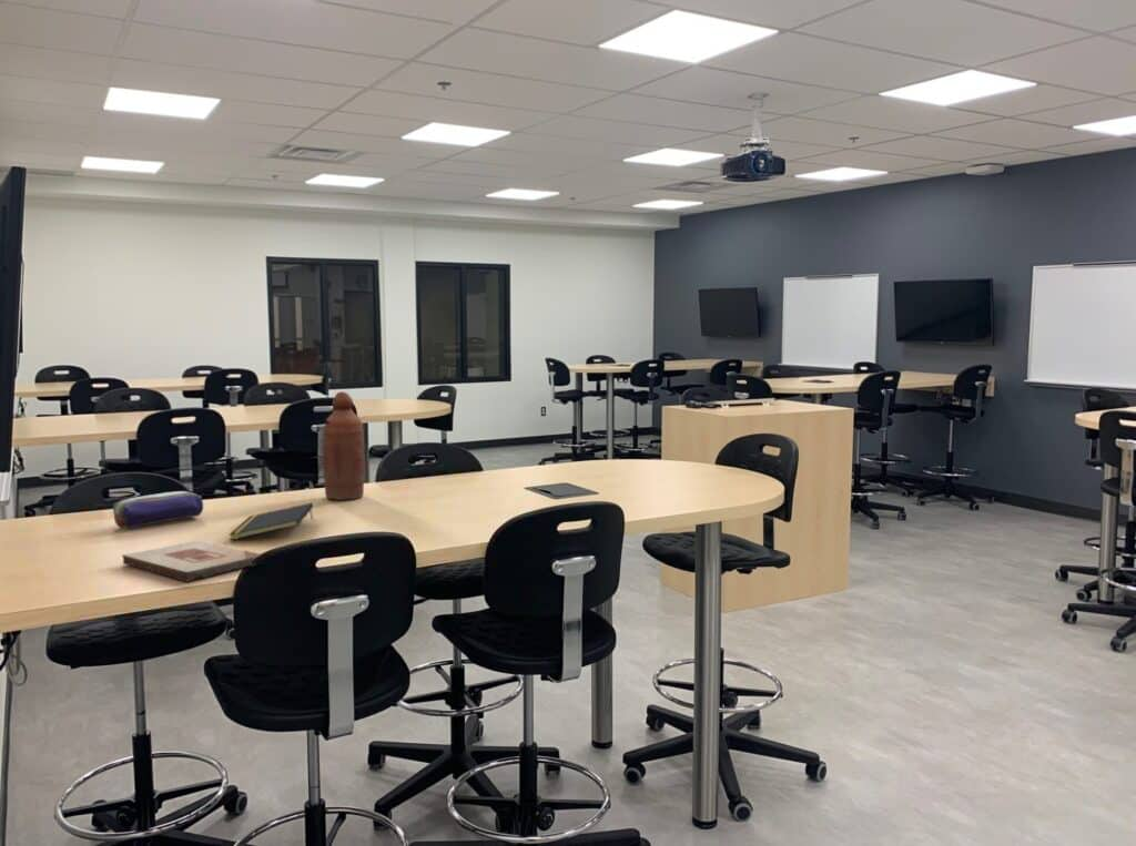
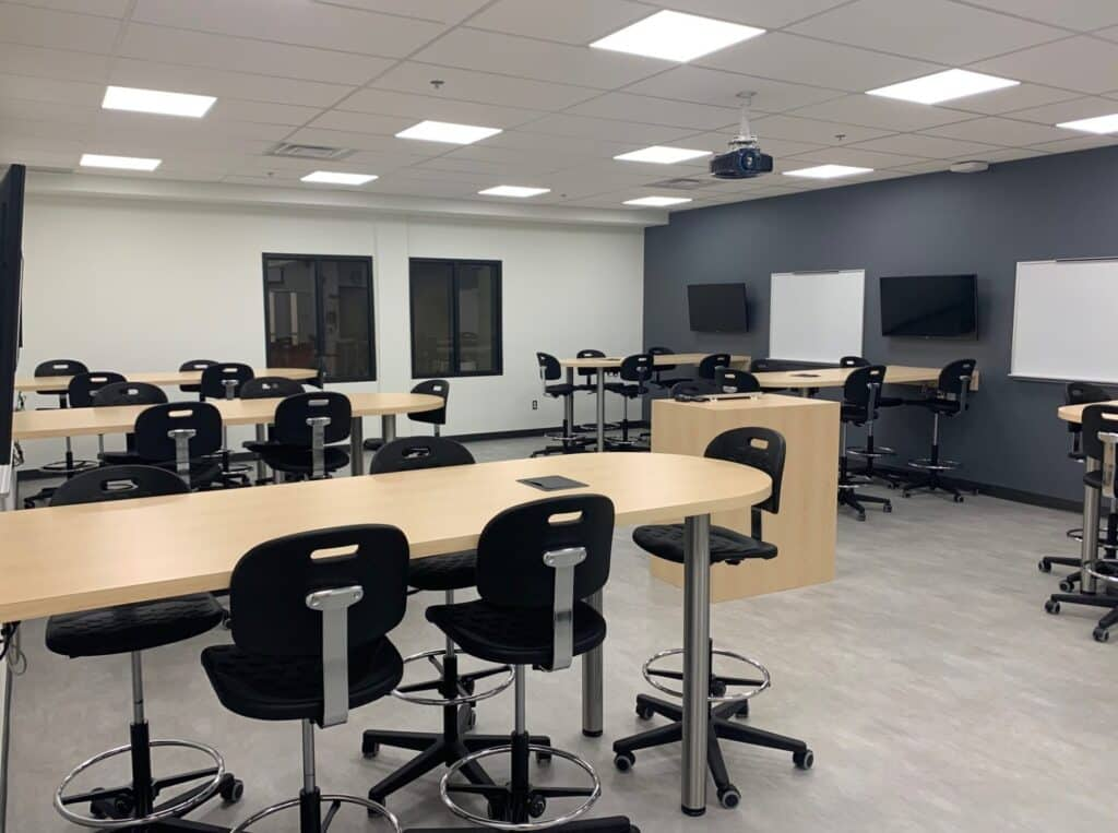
- notepad [227,501,314,541]
- bottle [322,390,365,501]
- pencil case [112,490,204,529]
- wooden plaque [122,540,262,583]
